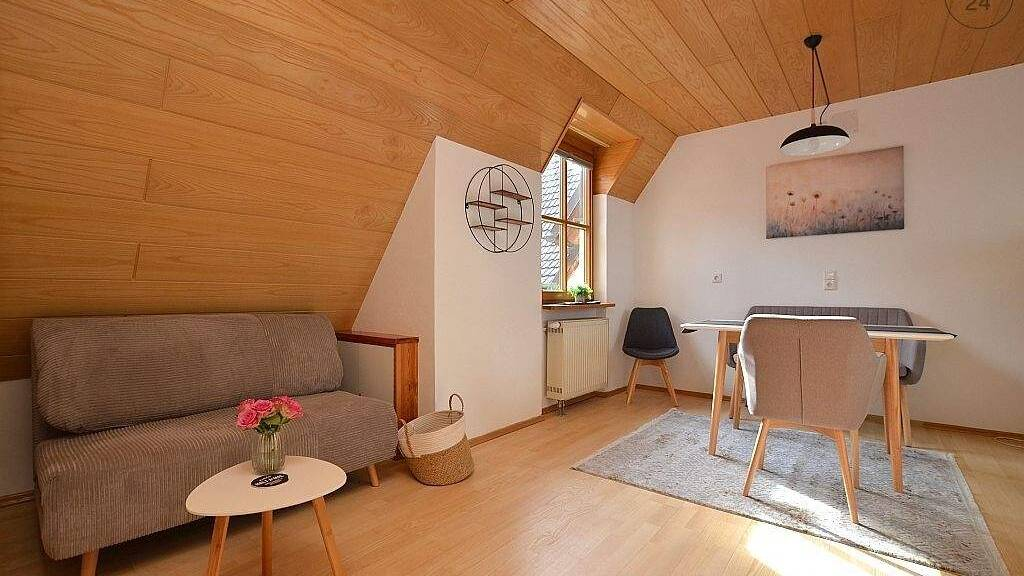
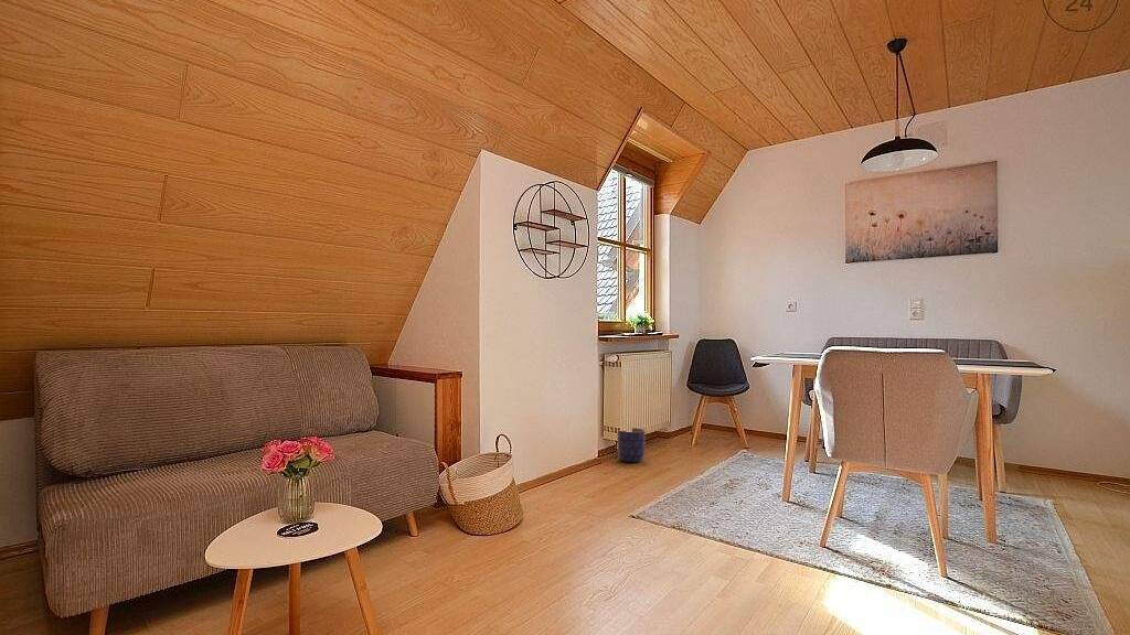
+ planter [617,427,647,463]
